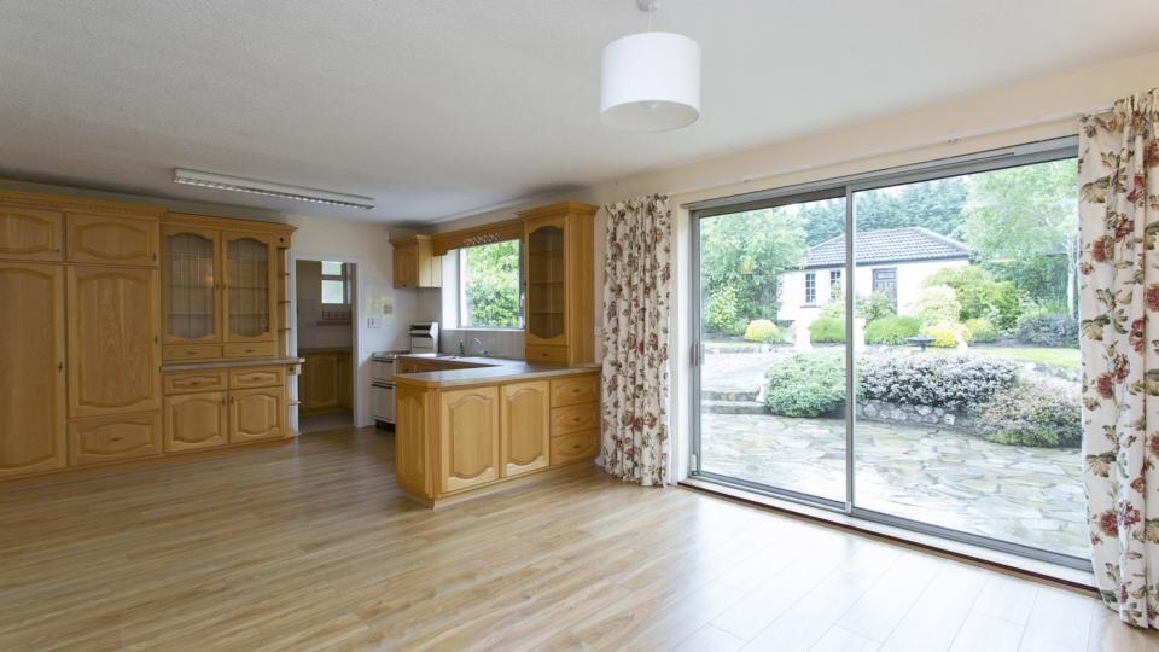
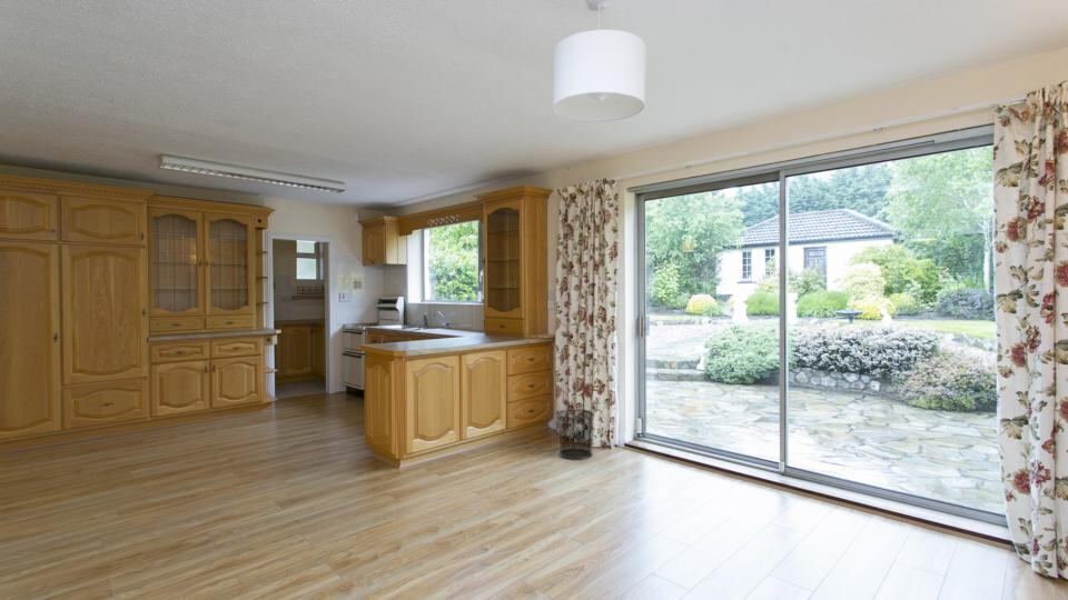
+ waste bin [555,408,596,461]
